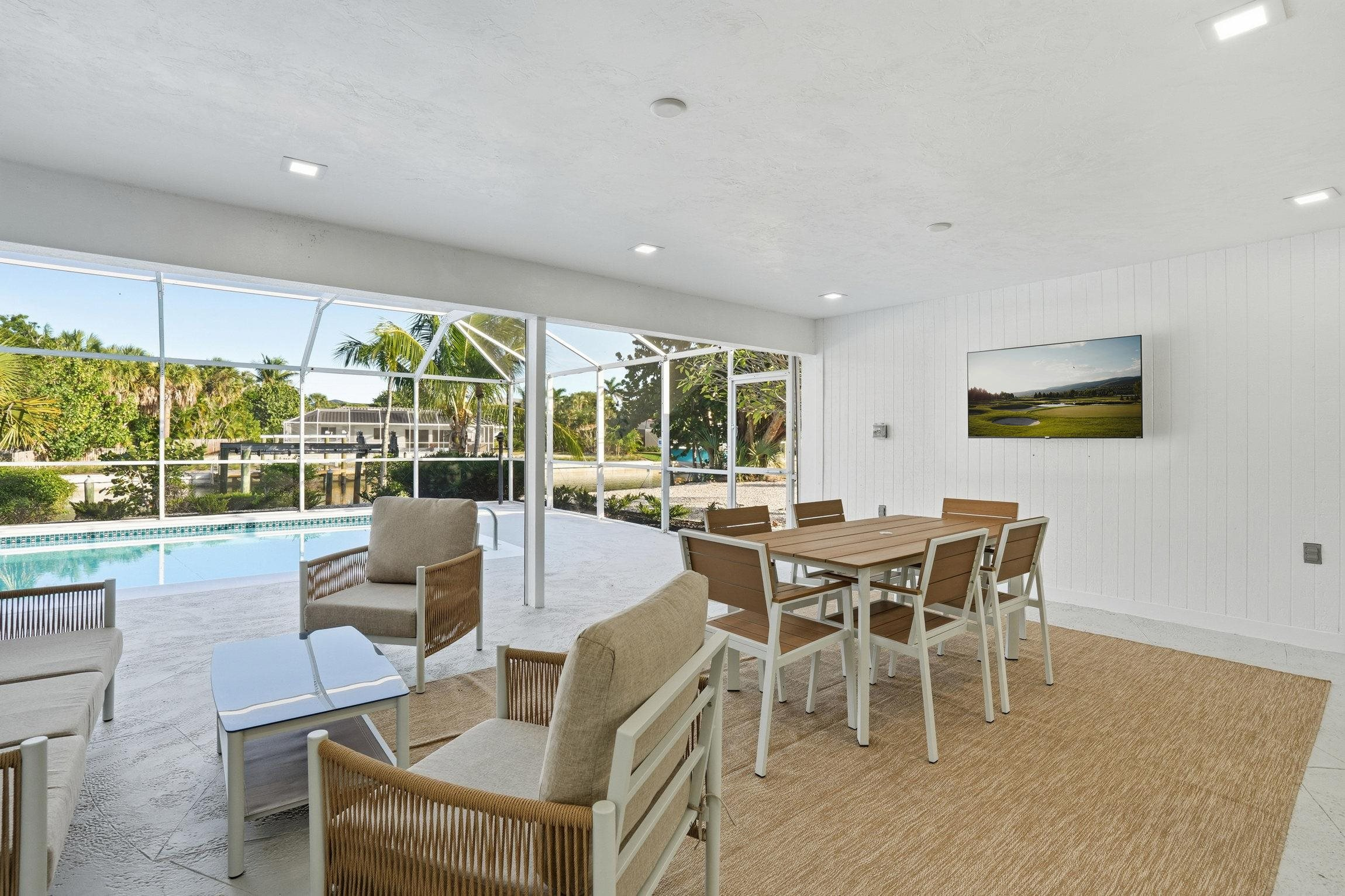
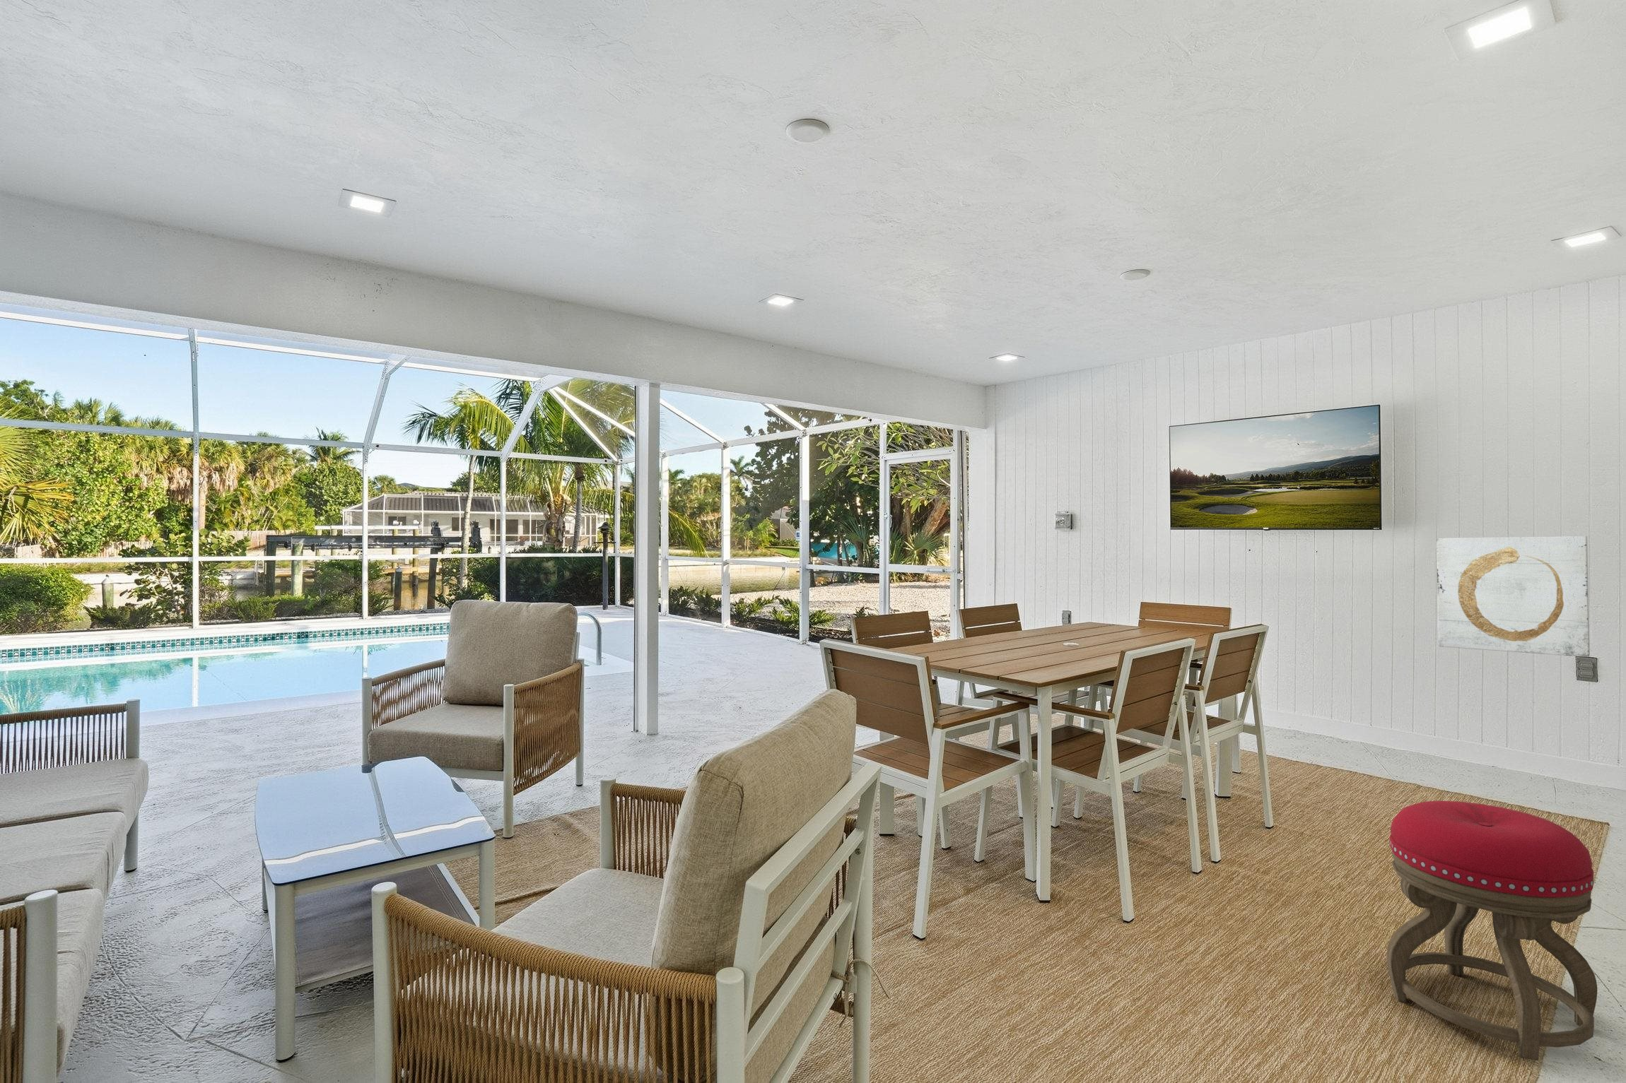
+ stool [1387,800,1598,1061]
+ wall art [1436,535,1591,658]
